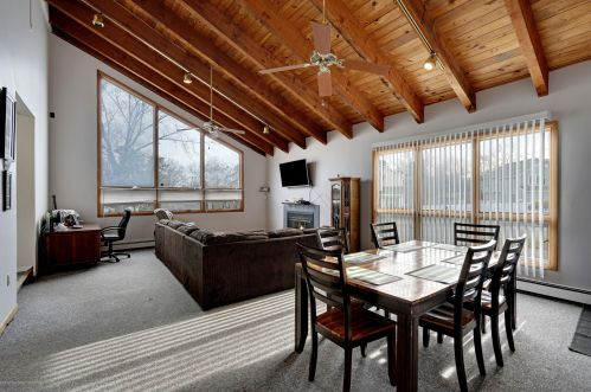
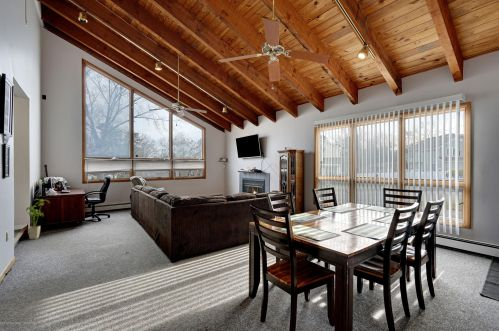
+ house plant [25,198,51,240]
